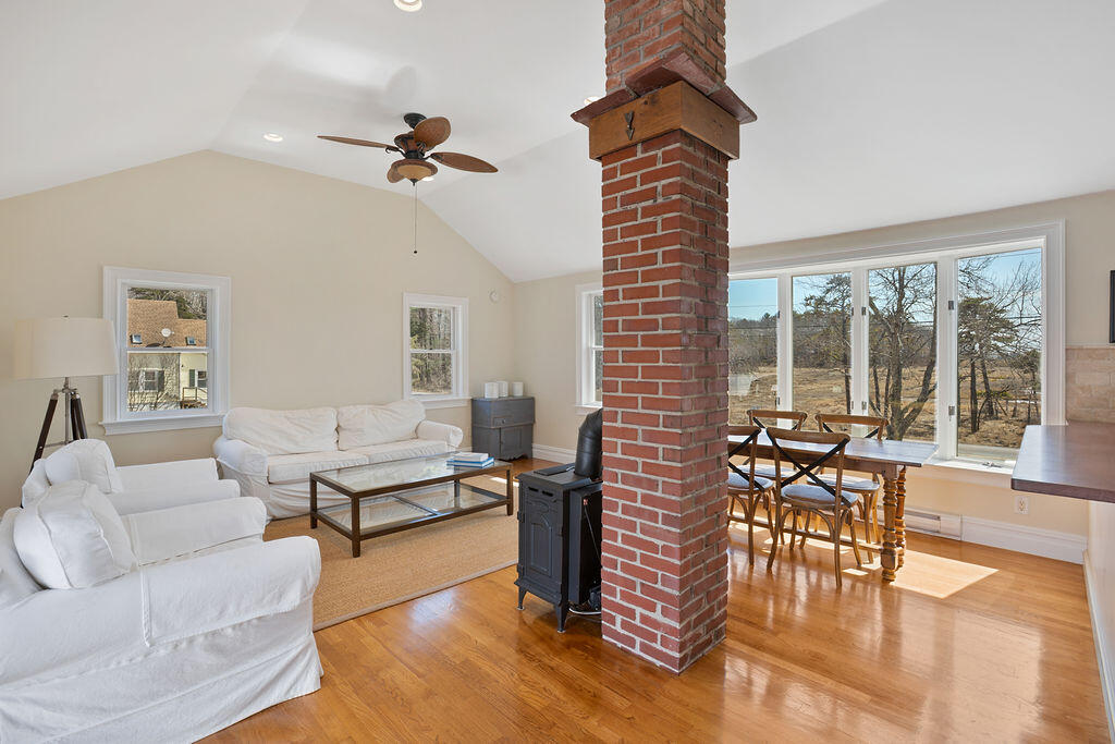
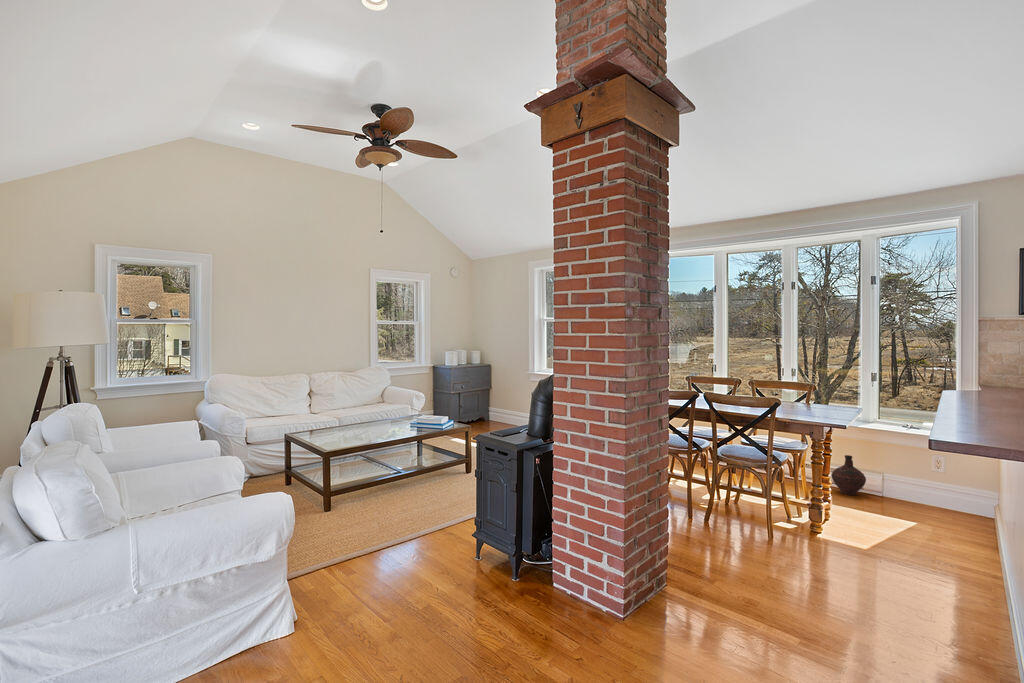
+ ceramic jug [830,454,867,496]
